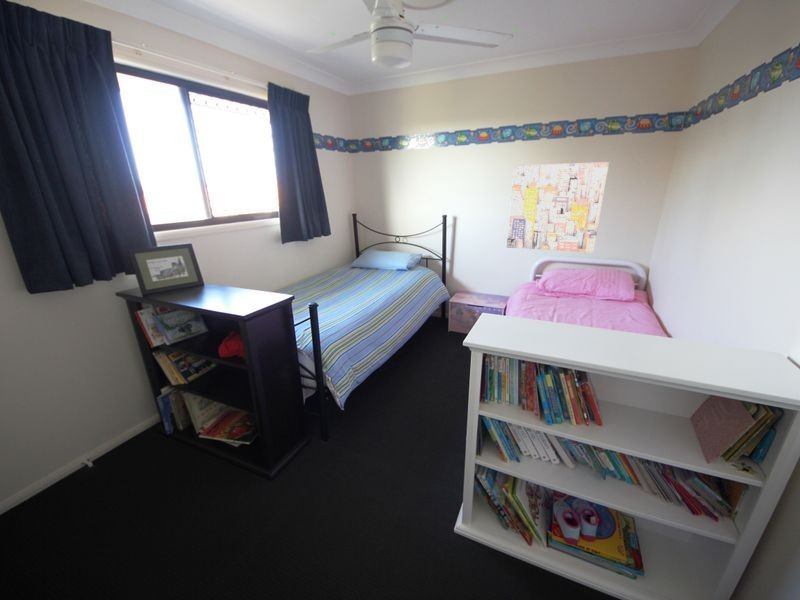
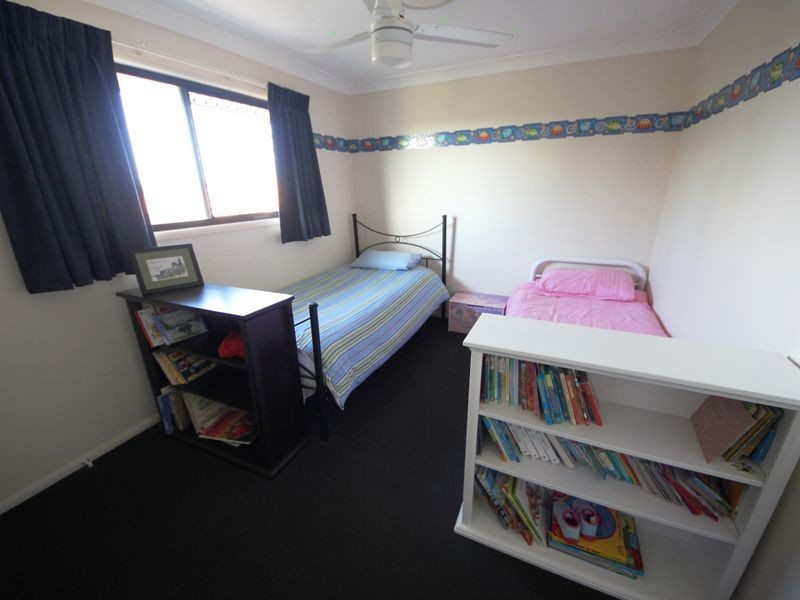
- wall art [506,161,610,253]
